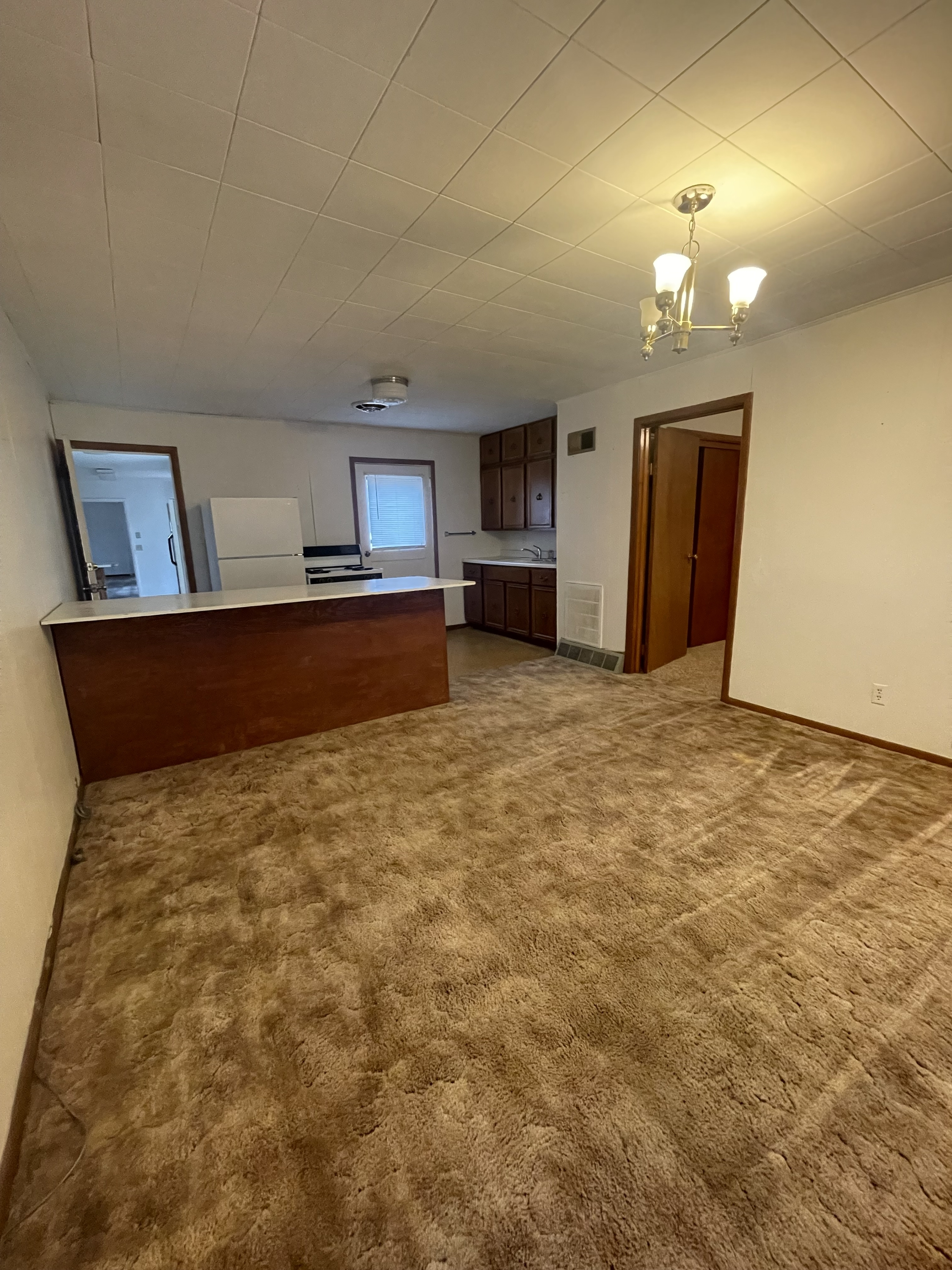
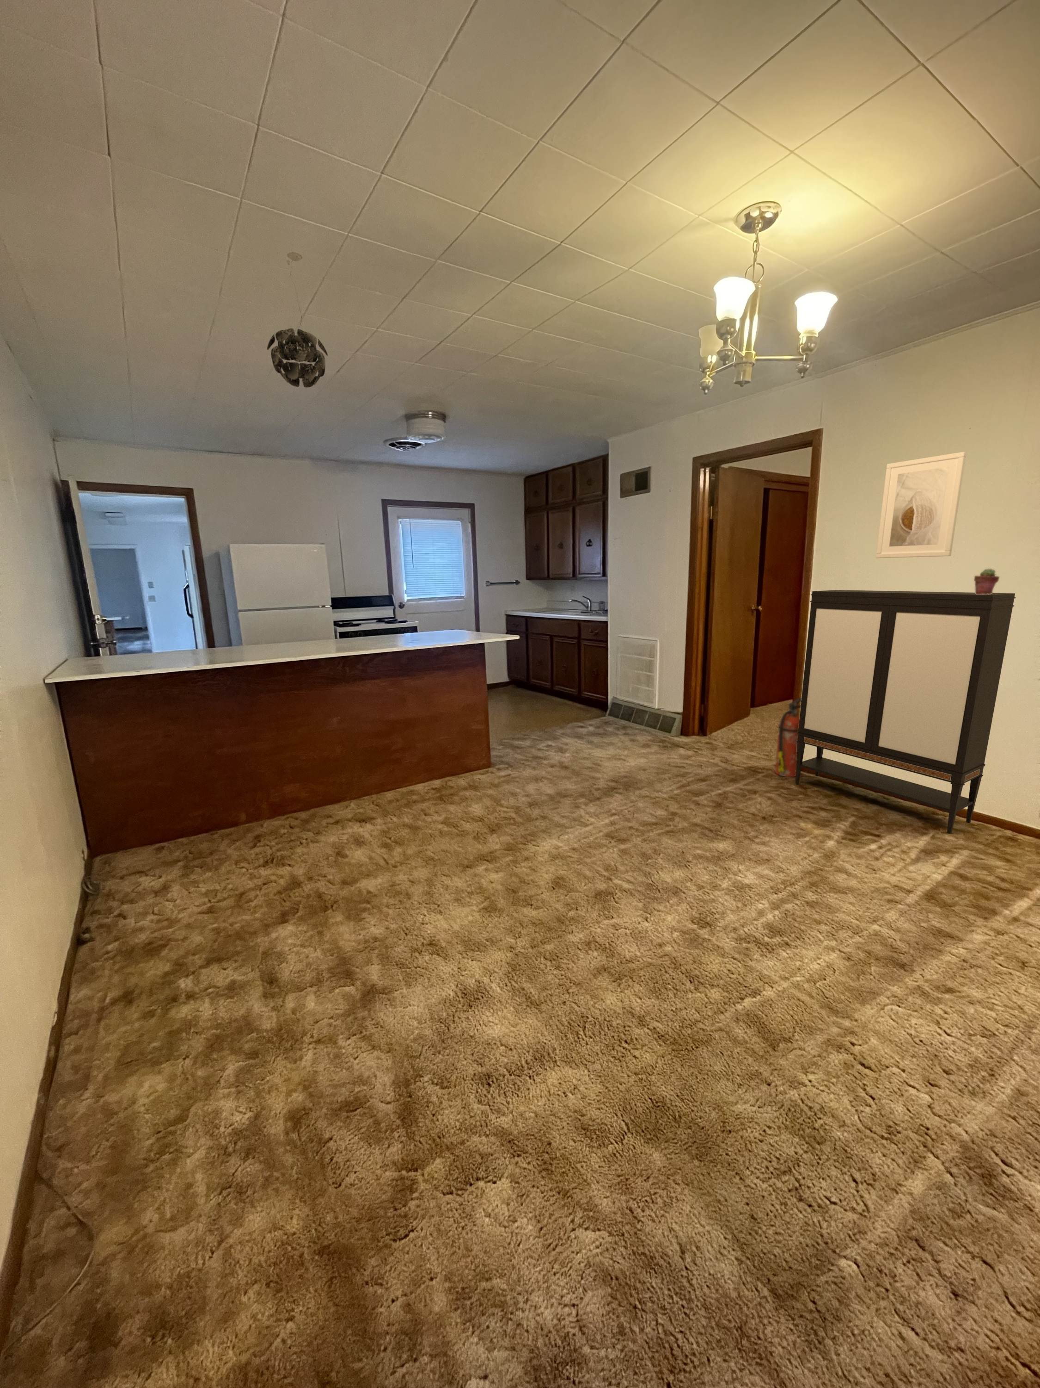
+ storage cabinet [795,589,1016,834]
+ fire extinguisher [775,697,802,777]
+ pendant light [267,252,328,388]
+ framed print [875,451,967,558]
+ potted succulent [973,567,1000,595]
